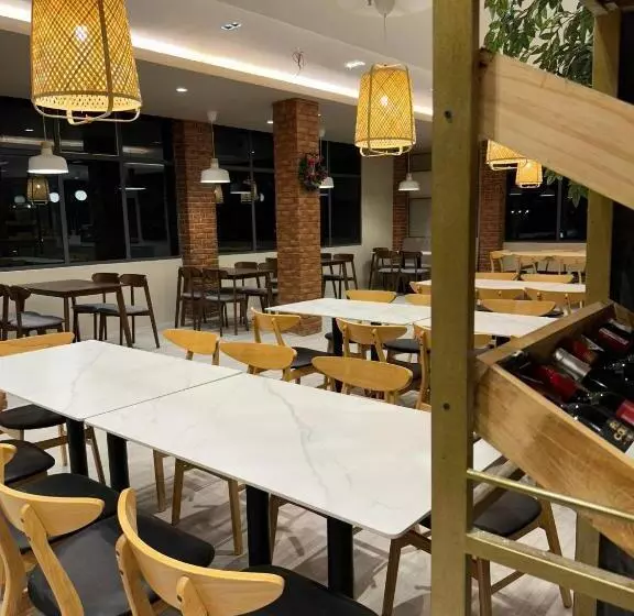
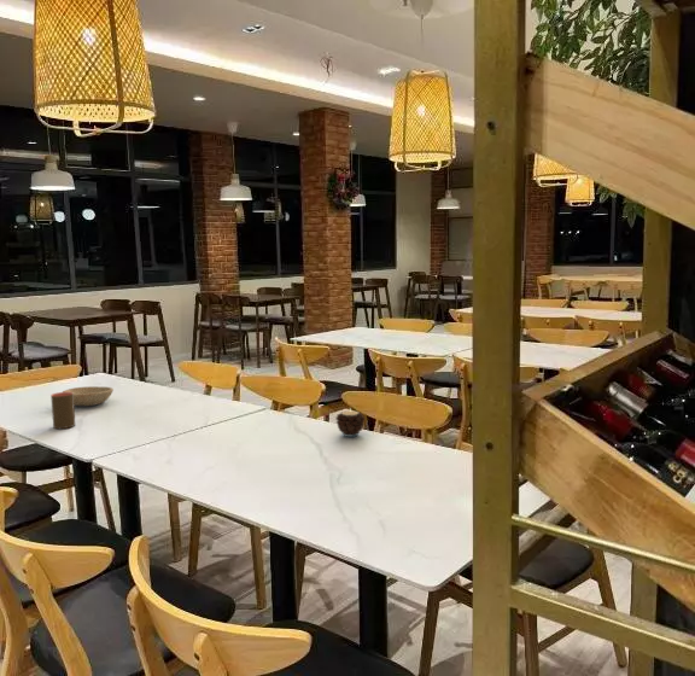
+ candle [334,407,366,438]
+ cup [49,391,76,430]
+ bowl [62,385,115,407]
